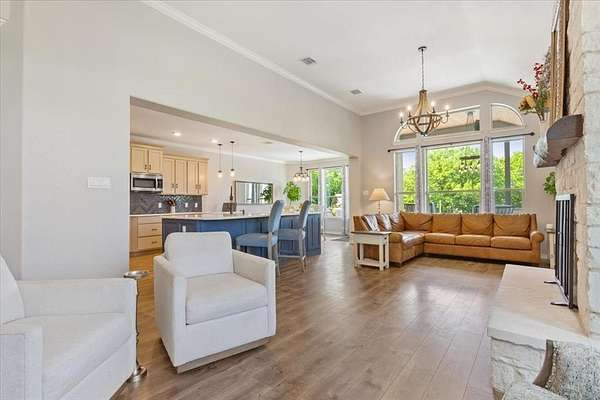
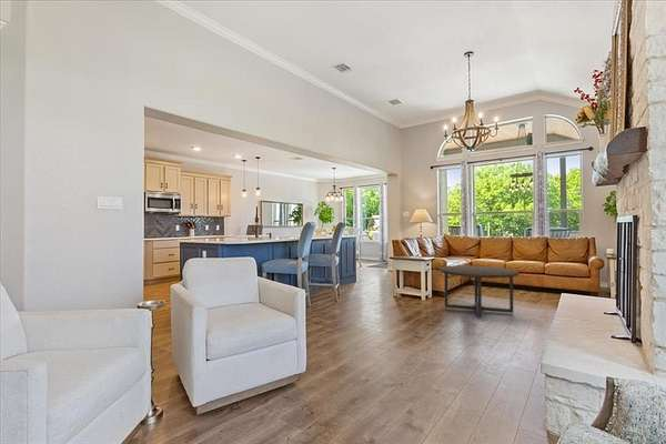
+ coffee table [440,264,519,321]
